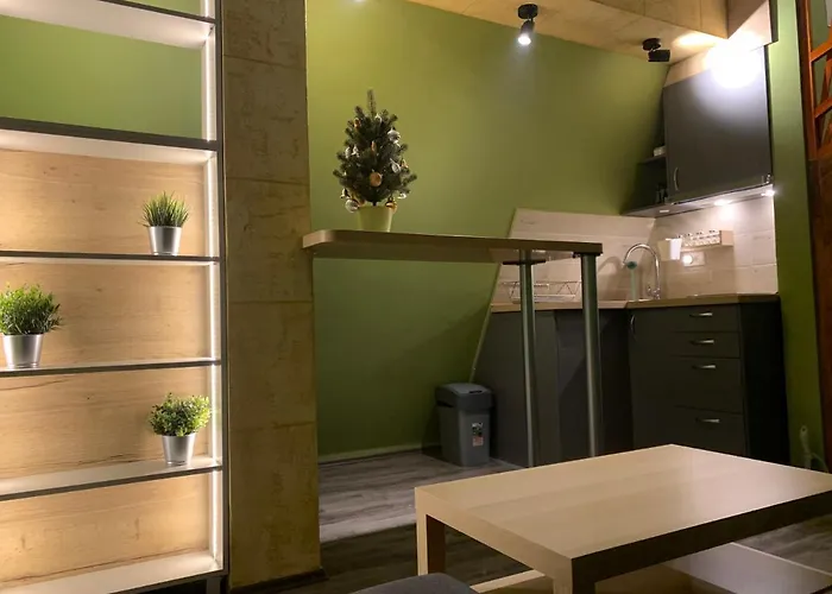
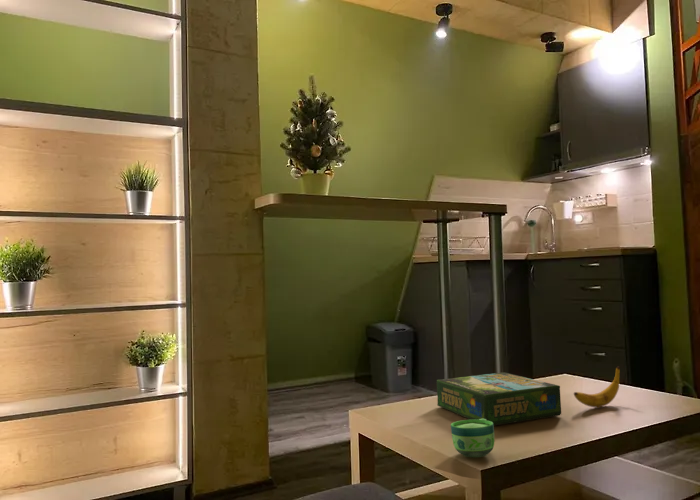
+ cup [450,419,495,458]
+ banana [573,365,621,408]
+ board game [436,371,562,426]
